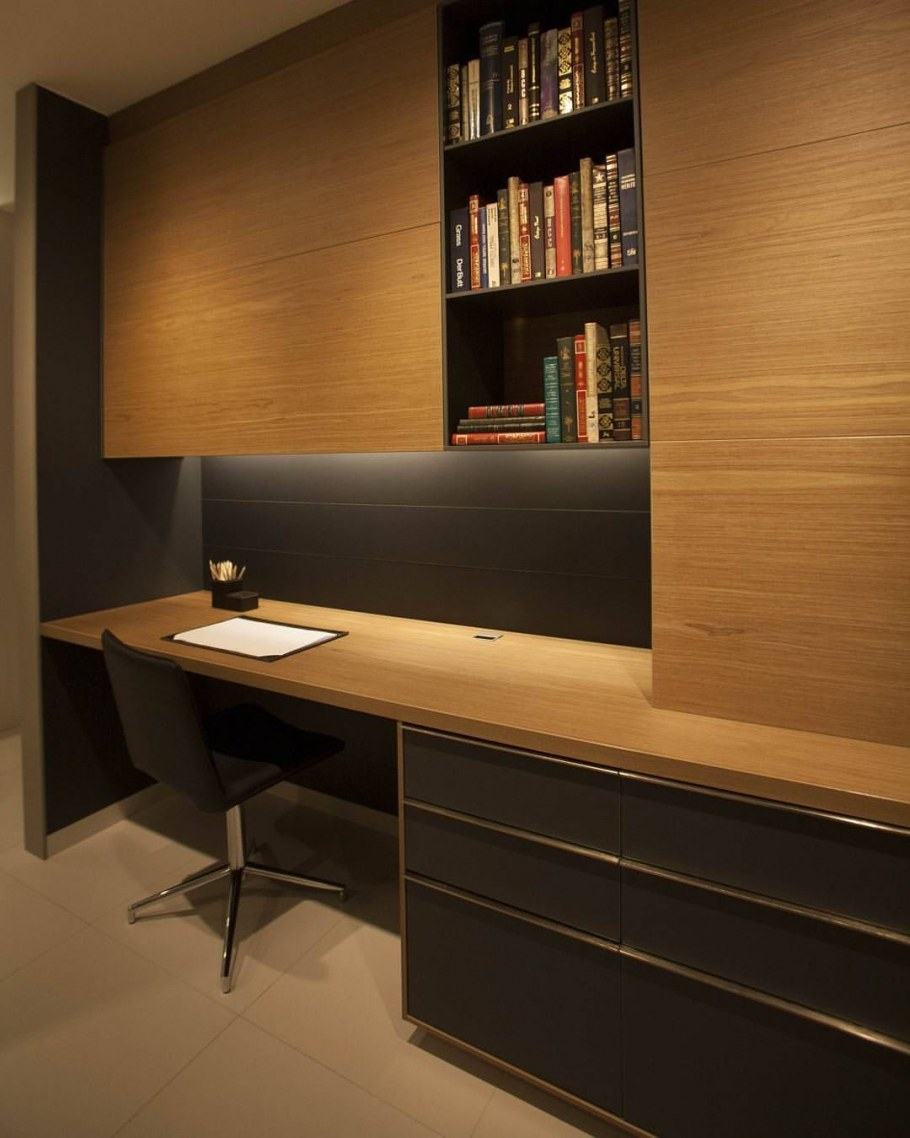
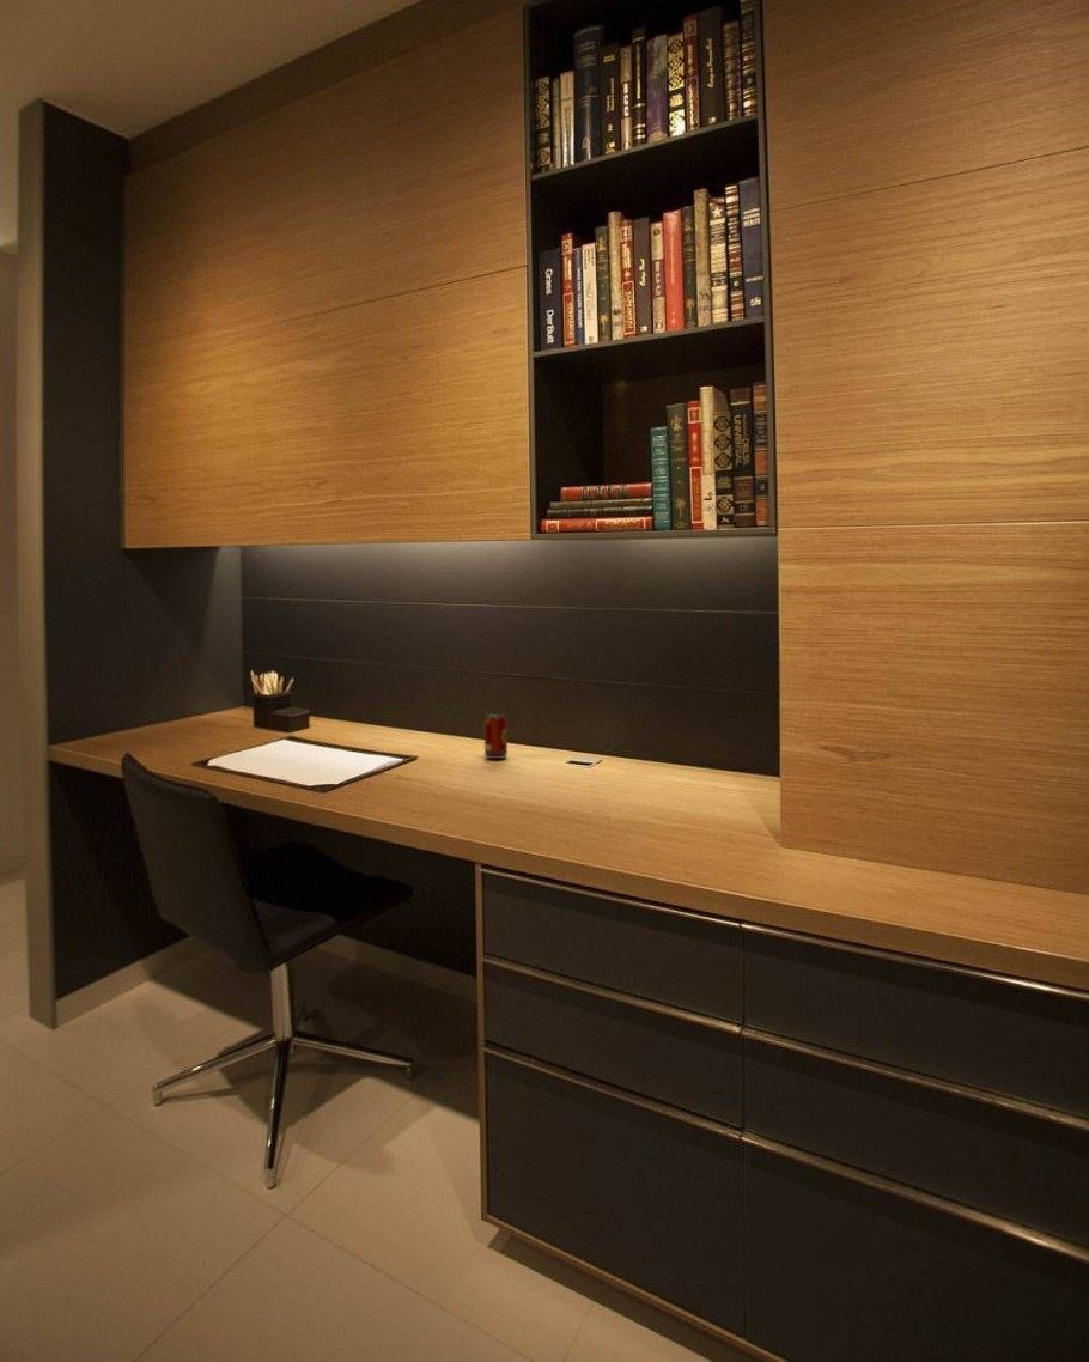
+ beverage can [483,713,509,760]
